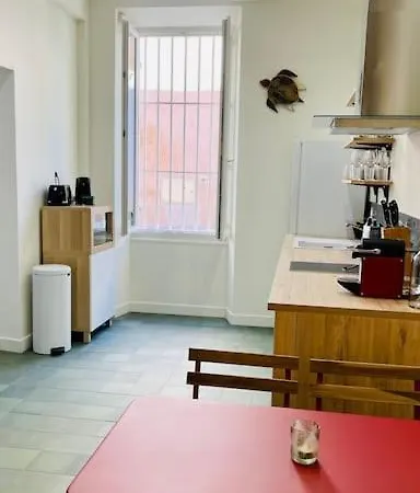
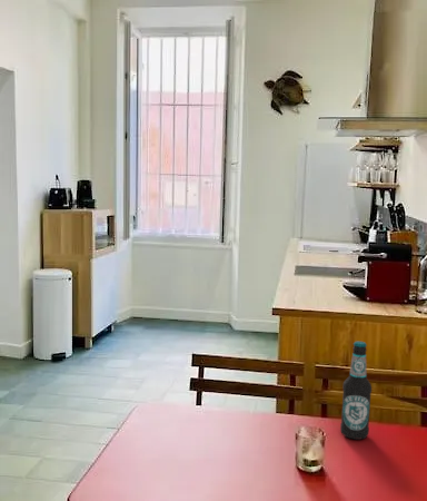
+ bottle [339,341,373,441]
